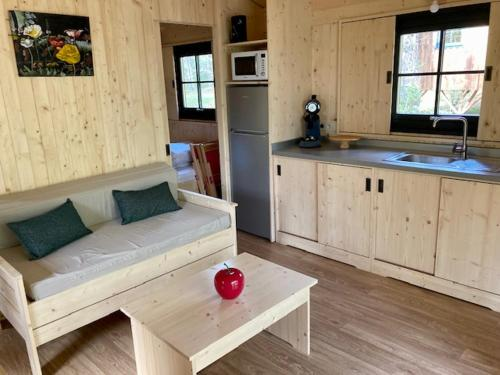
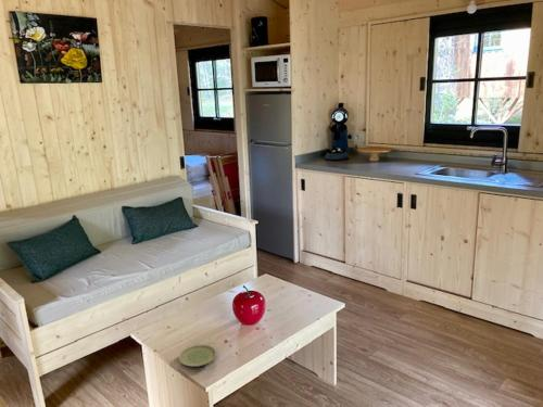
+ plate [178,344,217,367]
